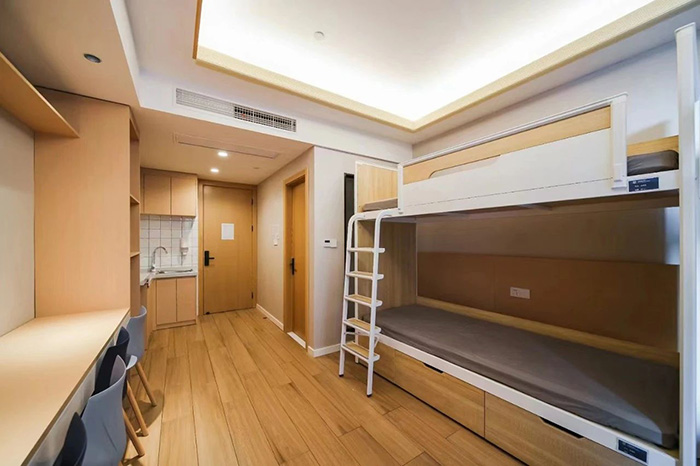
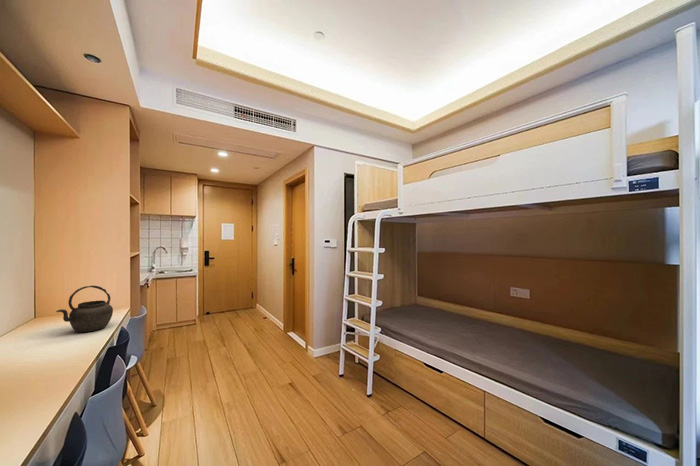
+ kettle [55,285,114,333]
